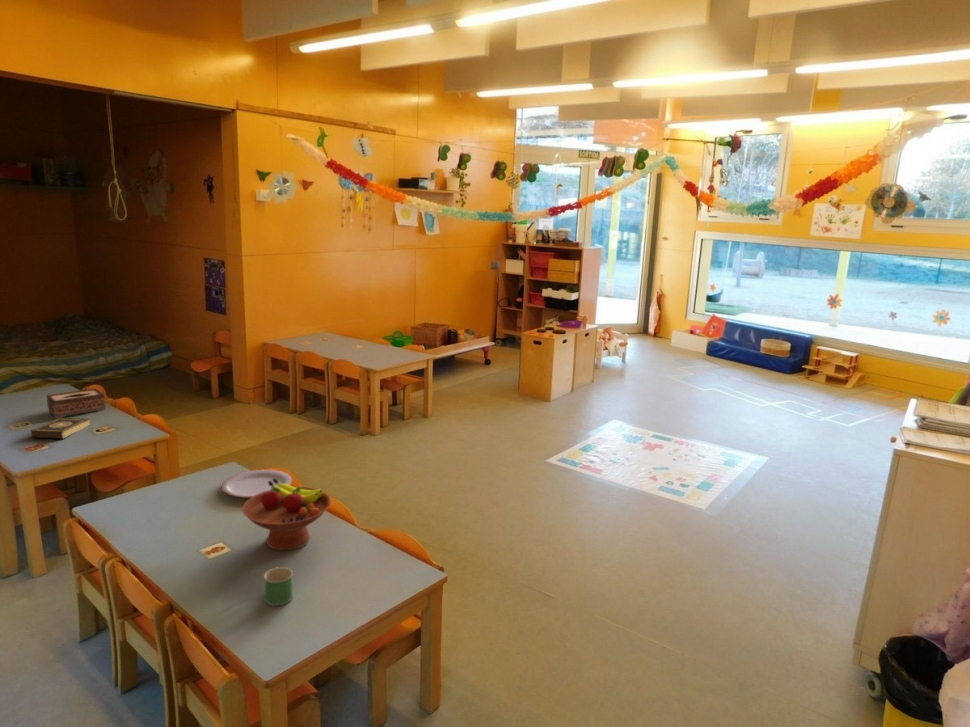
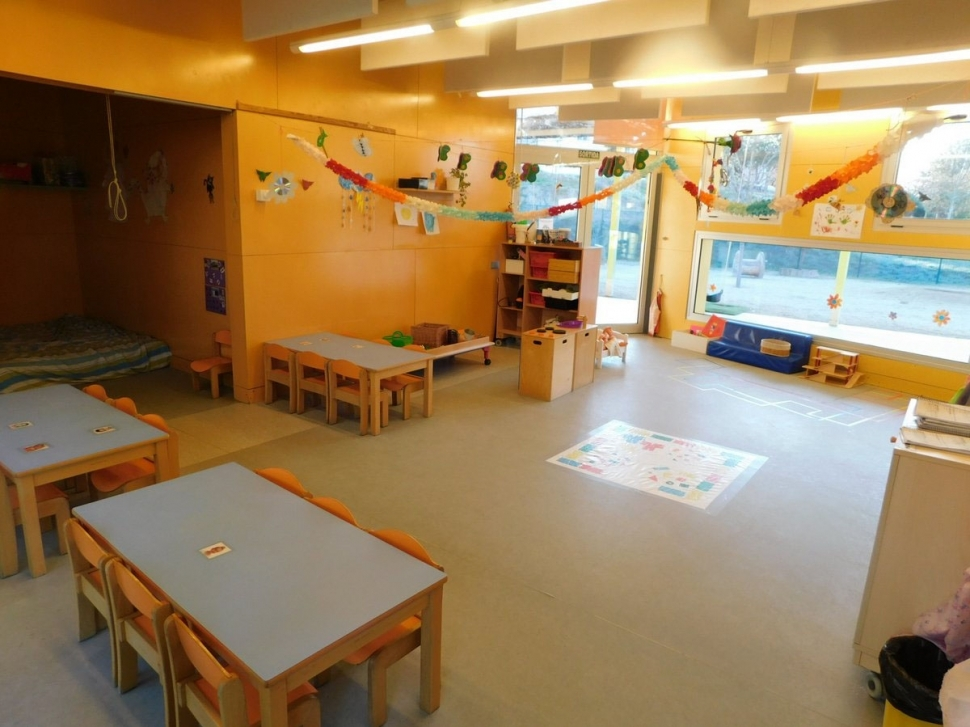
- fruit bowl [241,478,332,551]
- mug [263,566,294,607]
- book [29,417,91,440]
- tissue box [46,388,107,419]
- plate [220,469,293,499]
